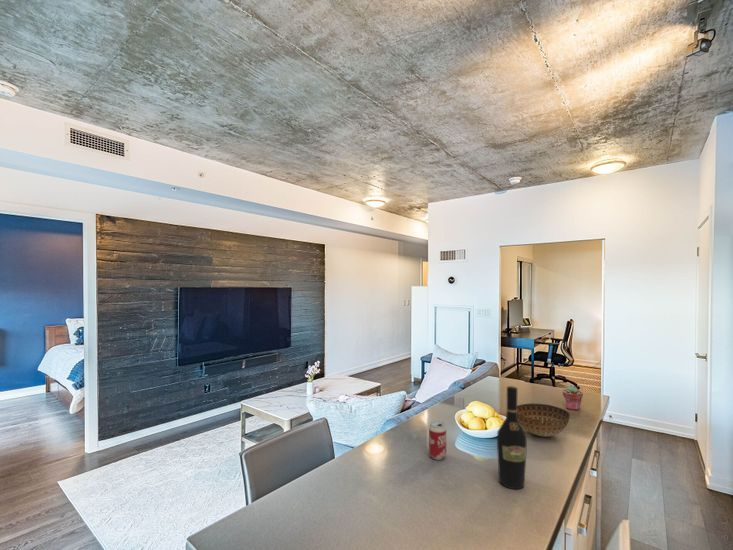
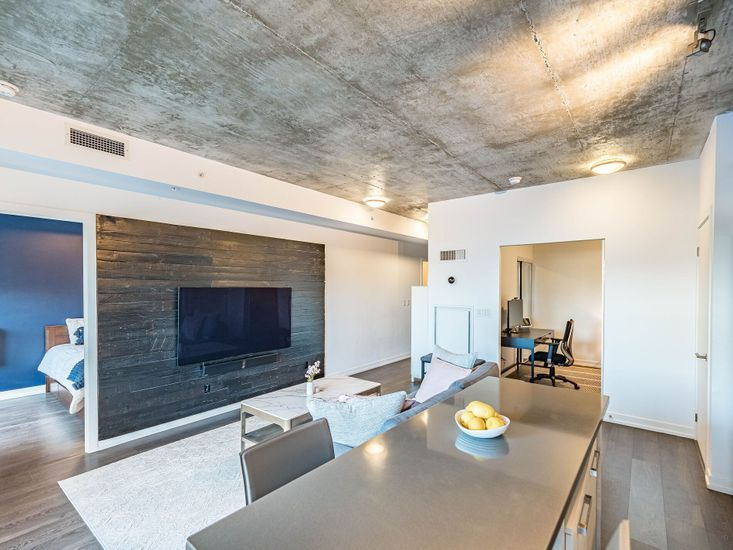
- bowl [517,402,571,438]
- wine bottle [496,385,528,490]
- beverage can [428,420,447,461]
- potted succulent [562,384,584,411]
